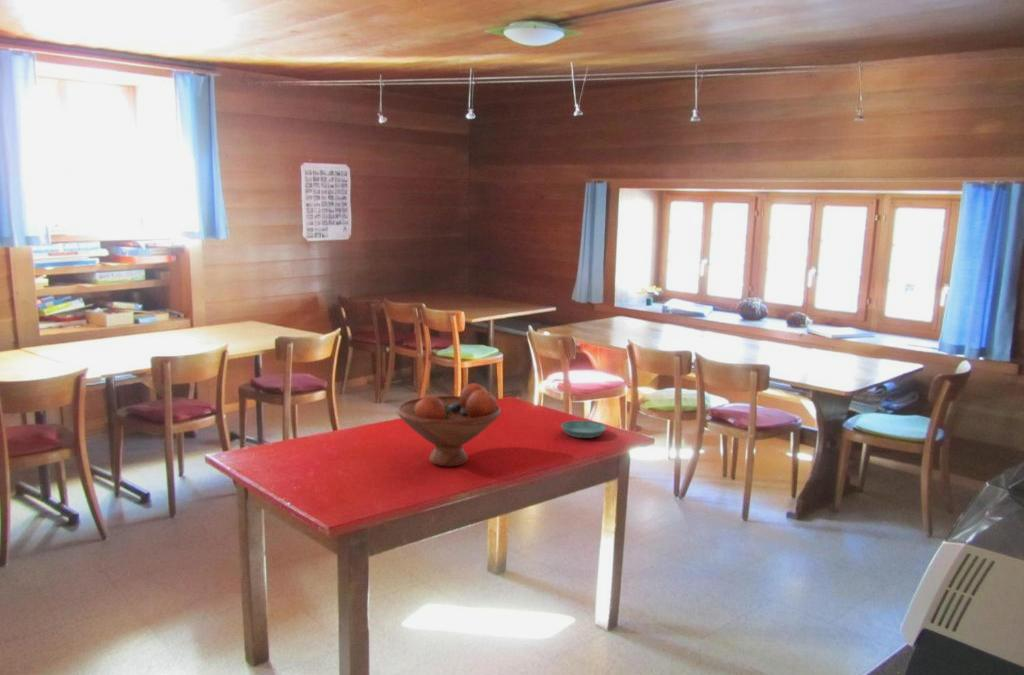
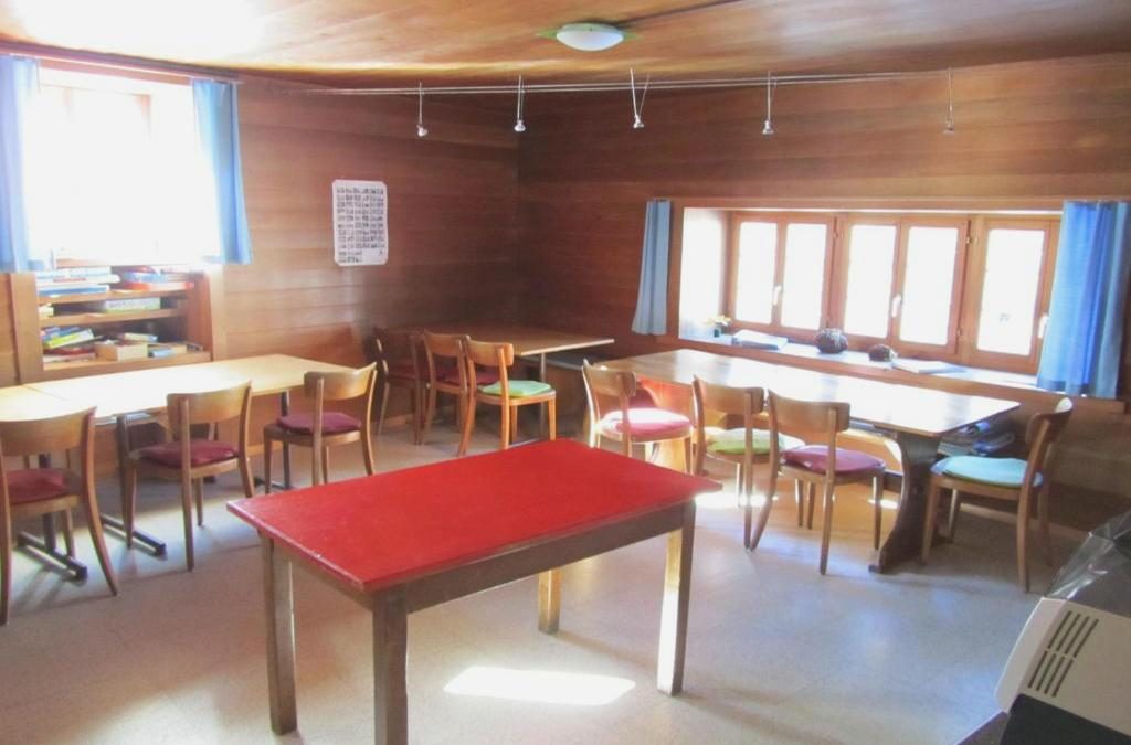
- fruit bowl [395,382,502,467]
- saucer [560,420,607,439]
